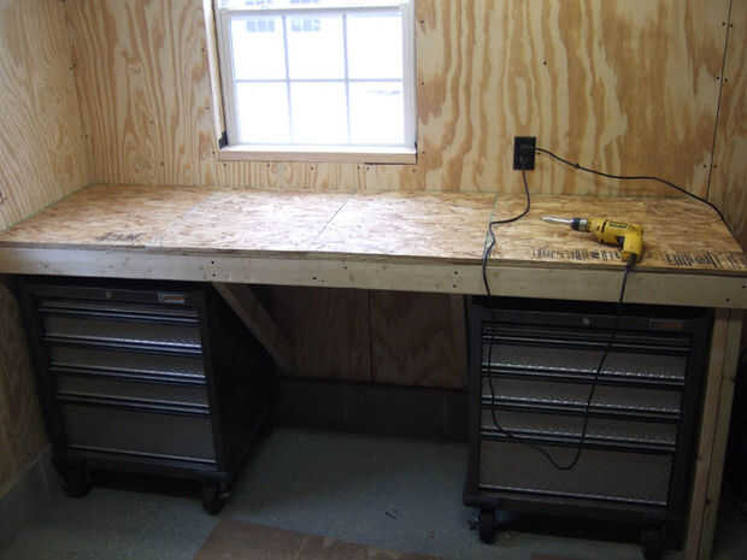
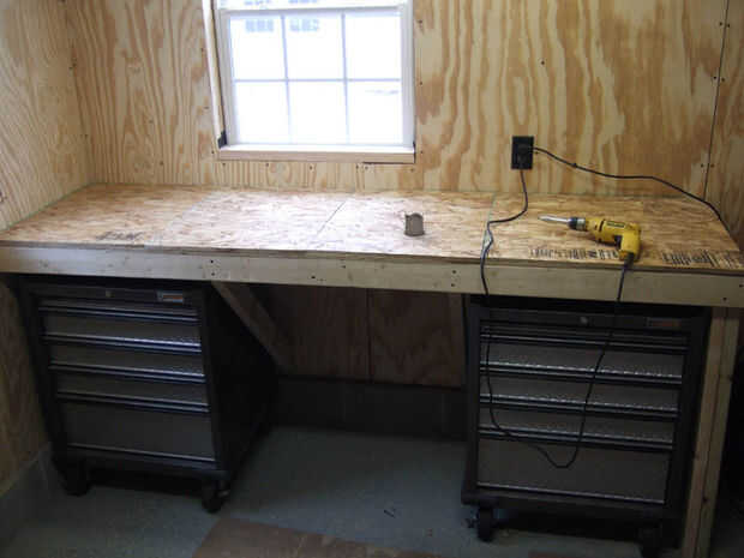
+ tea glass holder [397,209,426,236]
